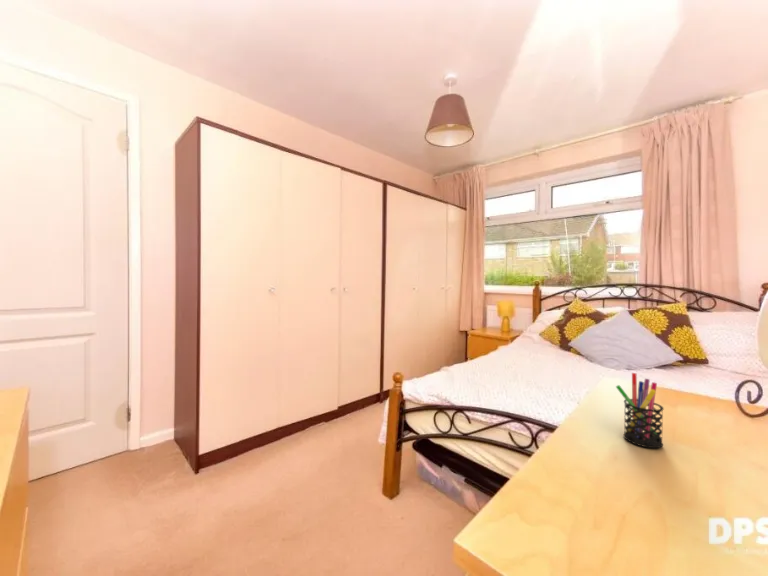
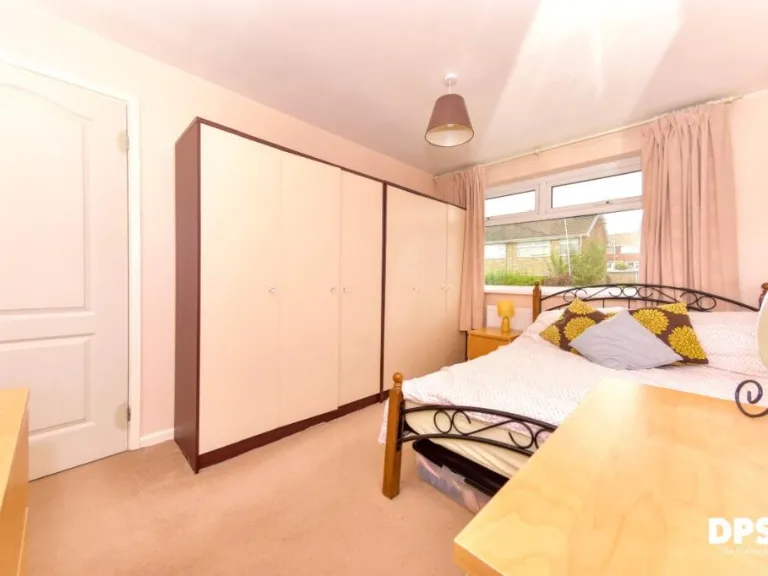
- pen holder [615,372,665,449]
